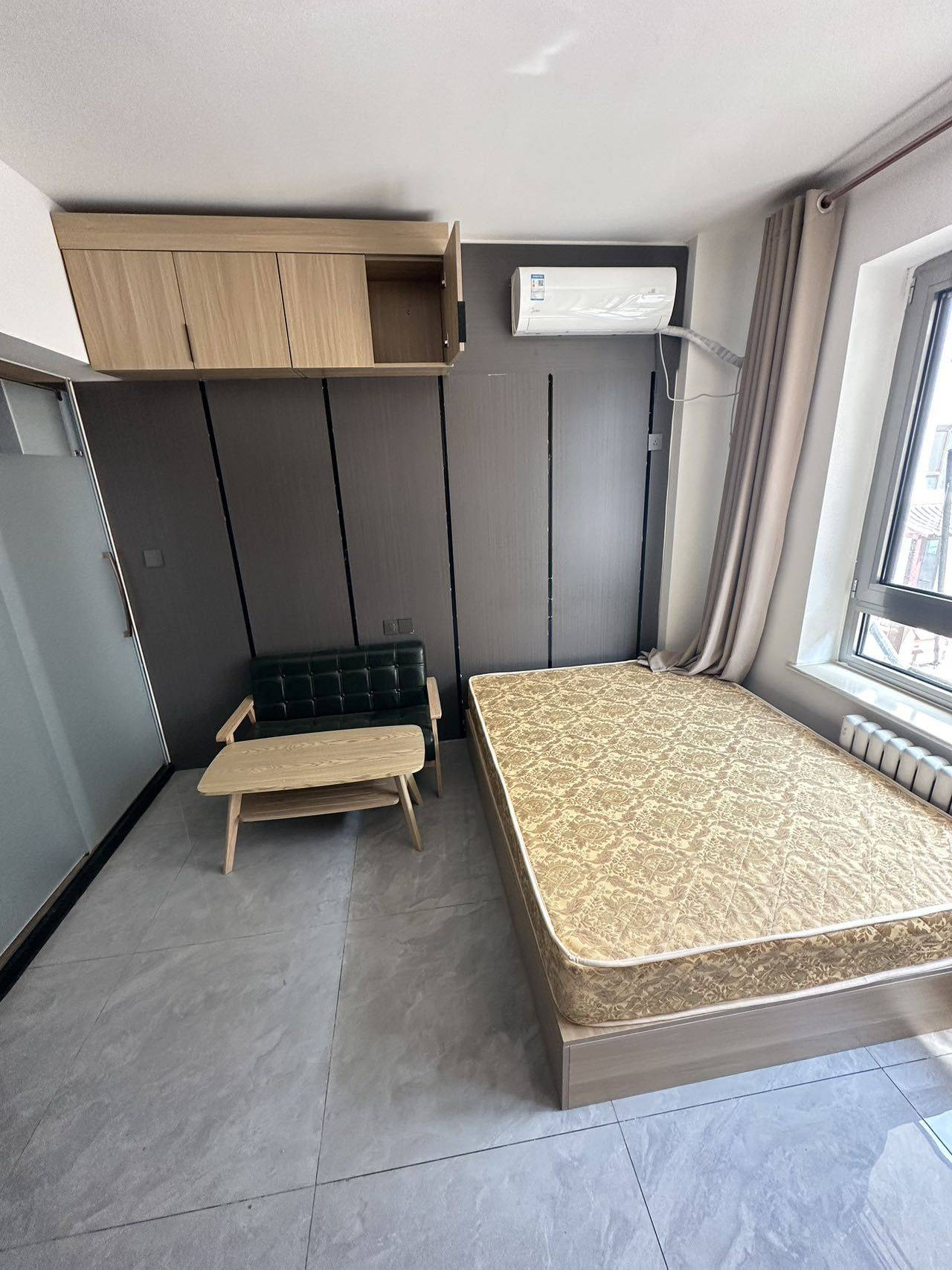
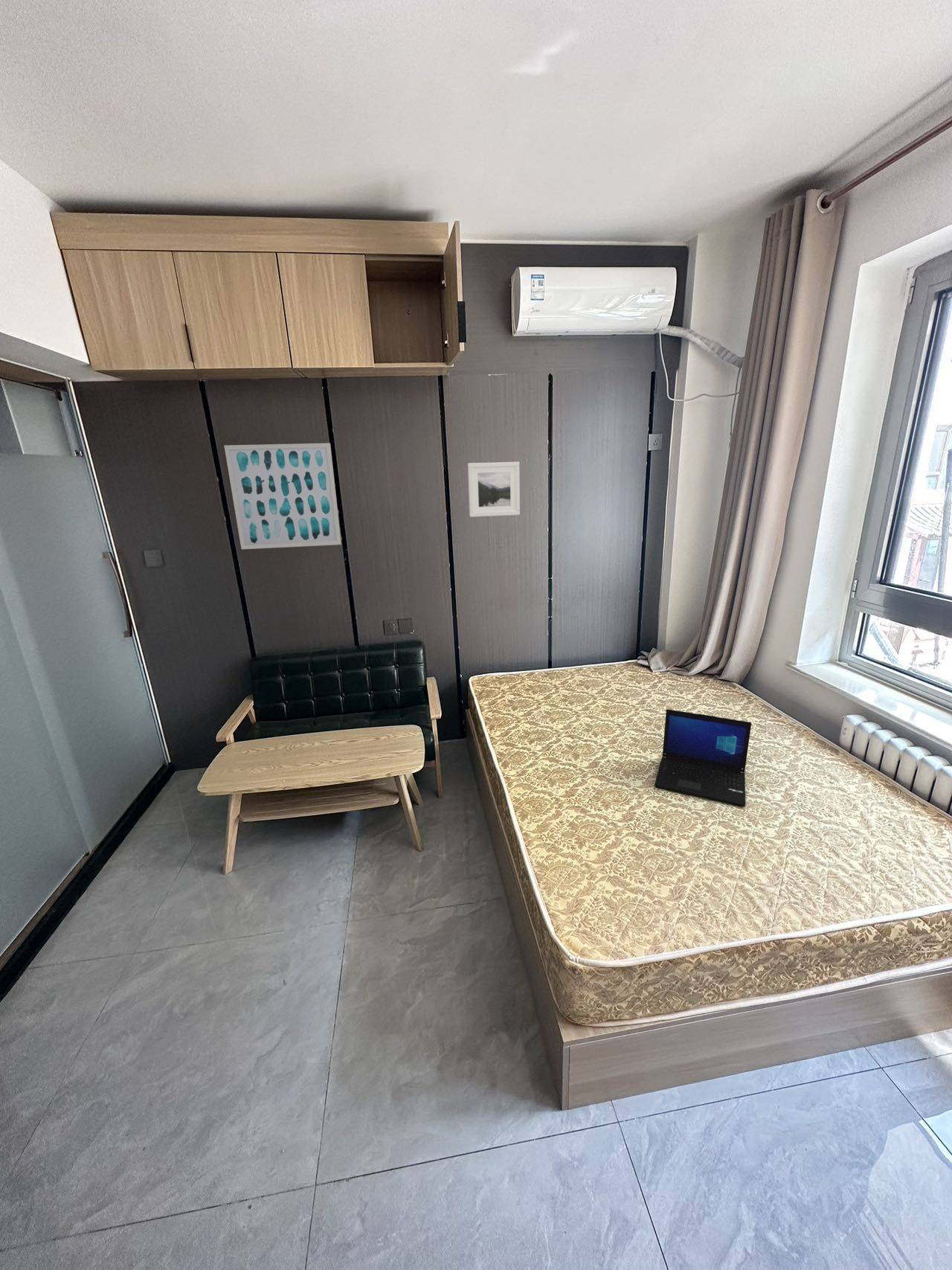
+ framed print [467,461,521,518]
+ wall art [224,443,342,550]
+ laptop [654,708,753,807]
